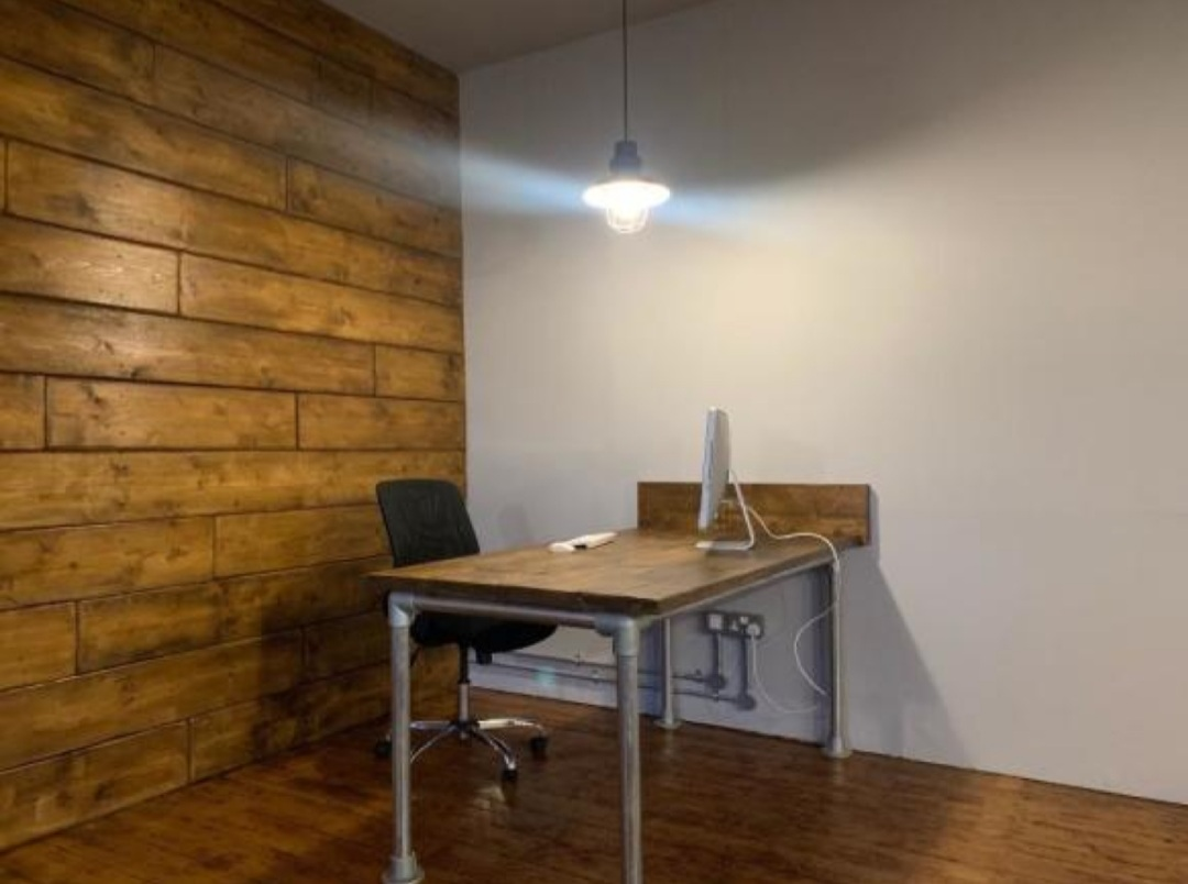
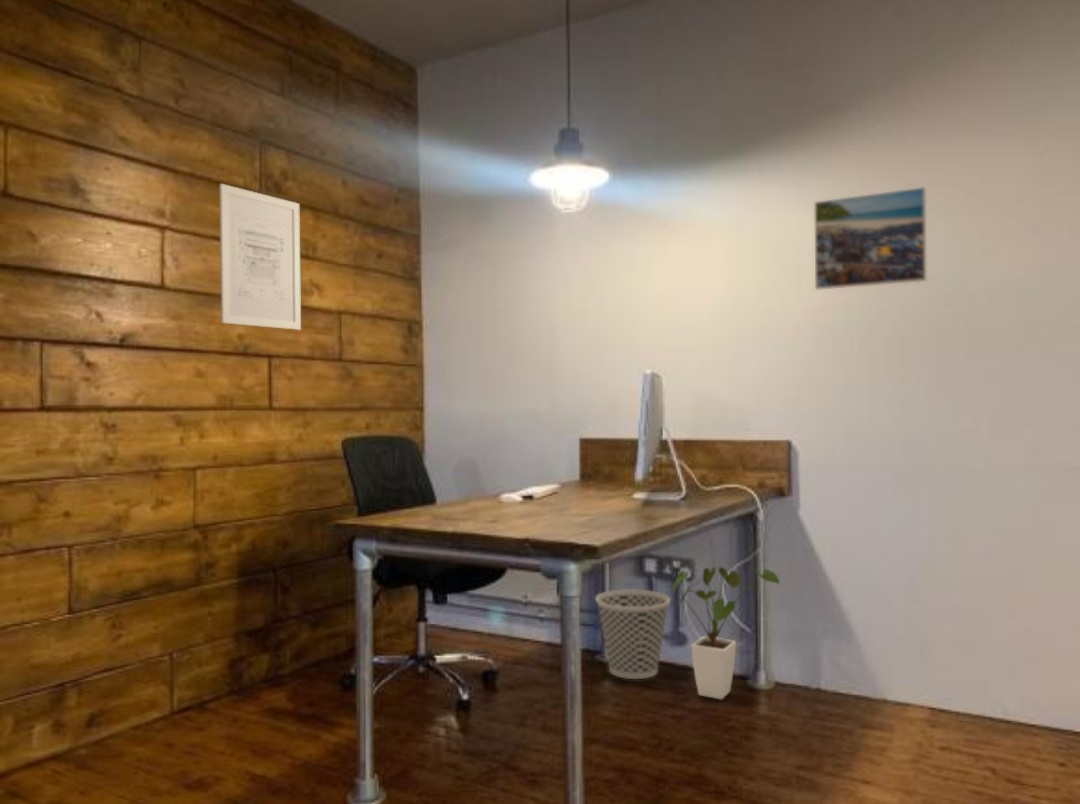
+ wall art [219,183,302,331]
+ house plant [672,566,781,700]
+ wastebasket [595,588,671,680]
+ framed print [813,186,927,291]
